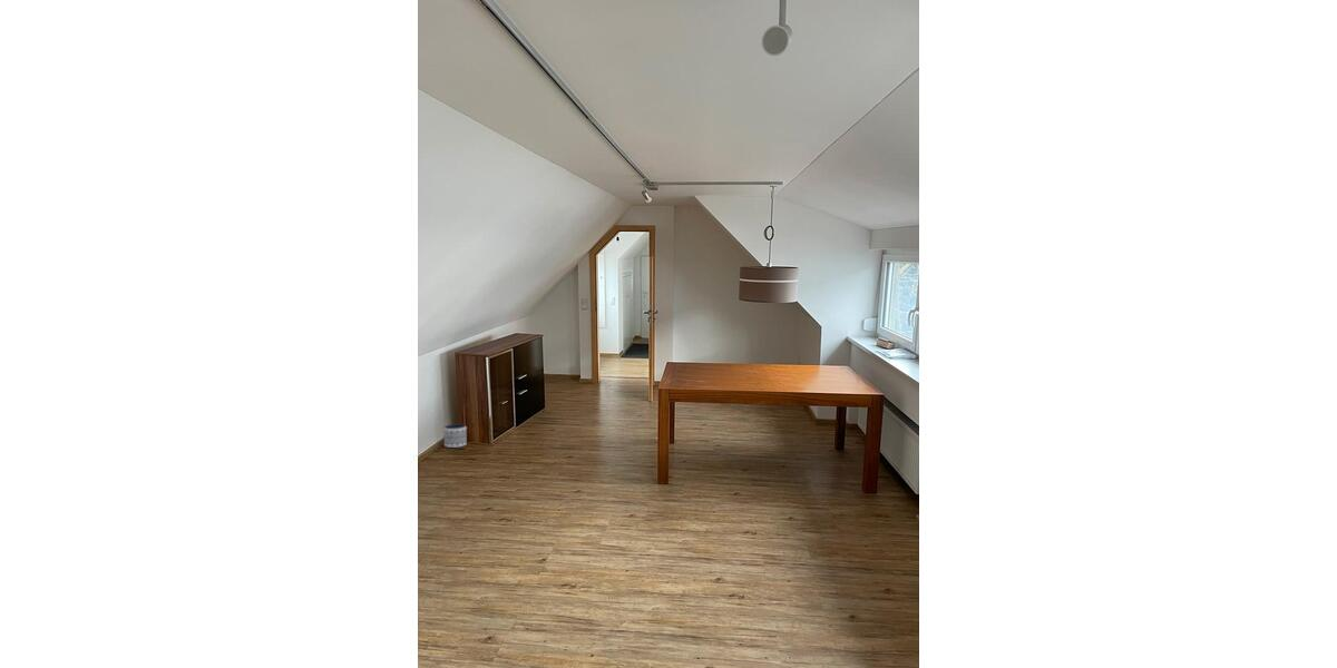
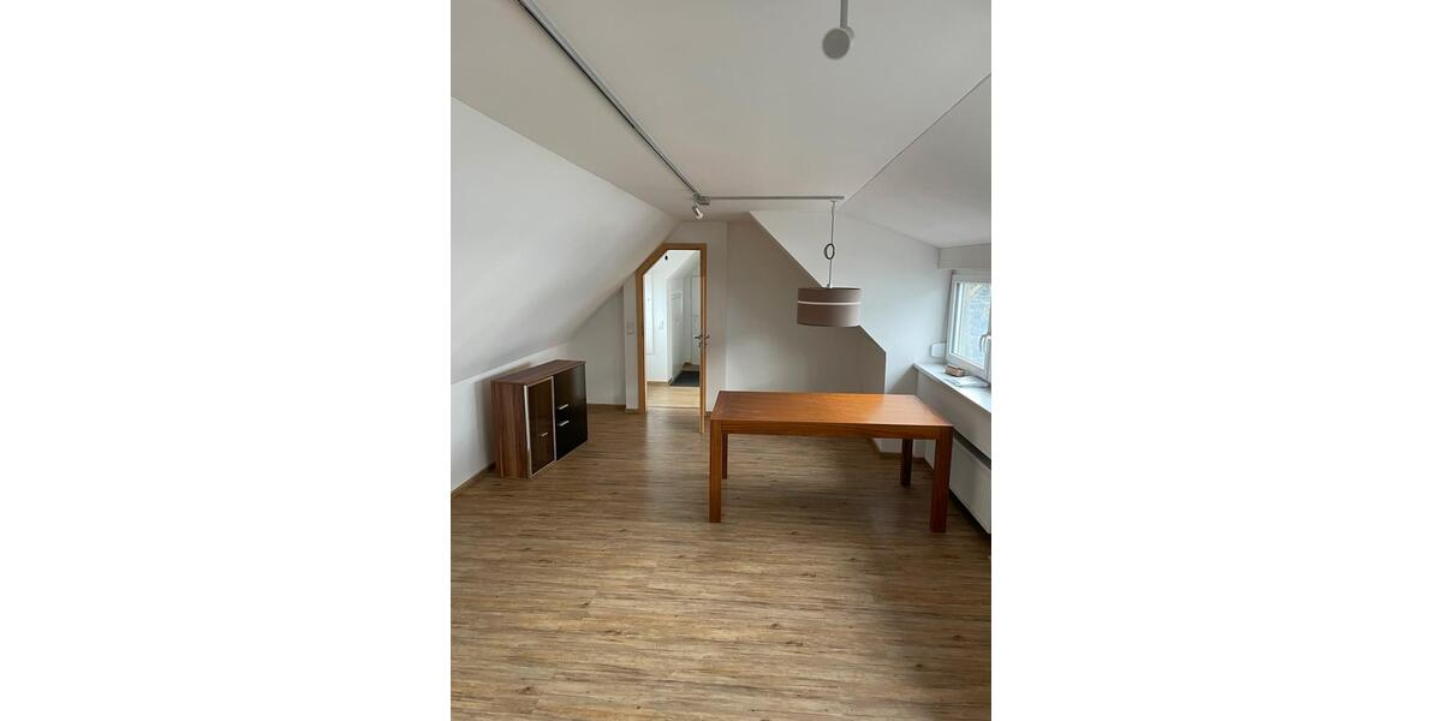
- planter [443,423,468,449]
